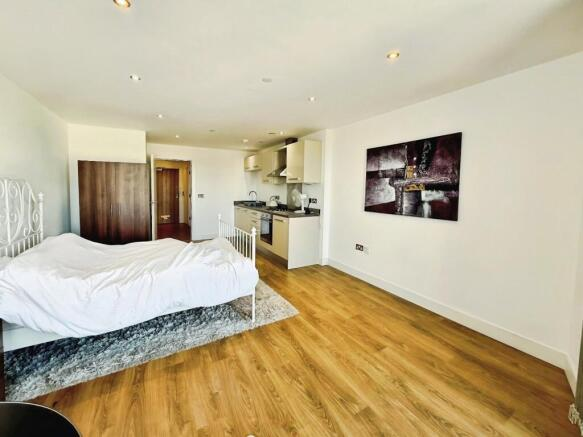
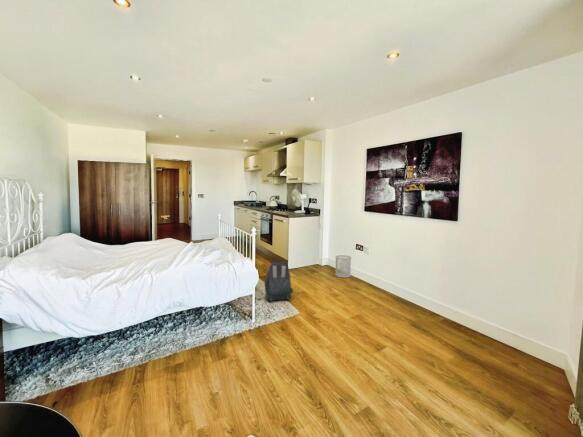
+ wastebasket [334,254,352,279]
+ backpack [264,259,294,303]
